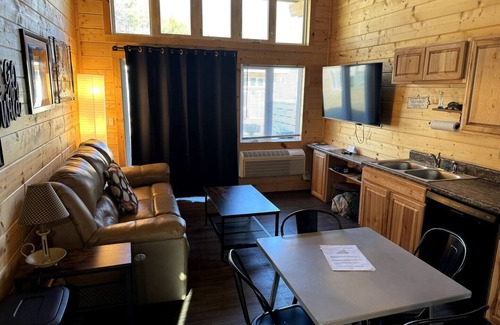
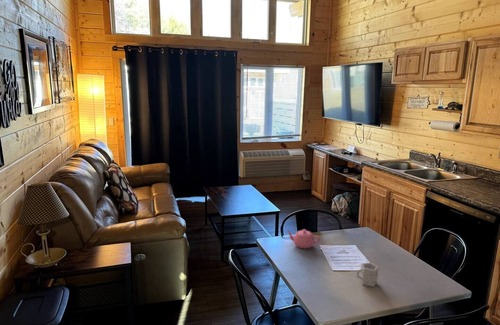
+ cup [355,261,380,288]
+ teapot [286,228,321,249]
